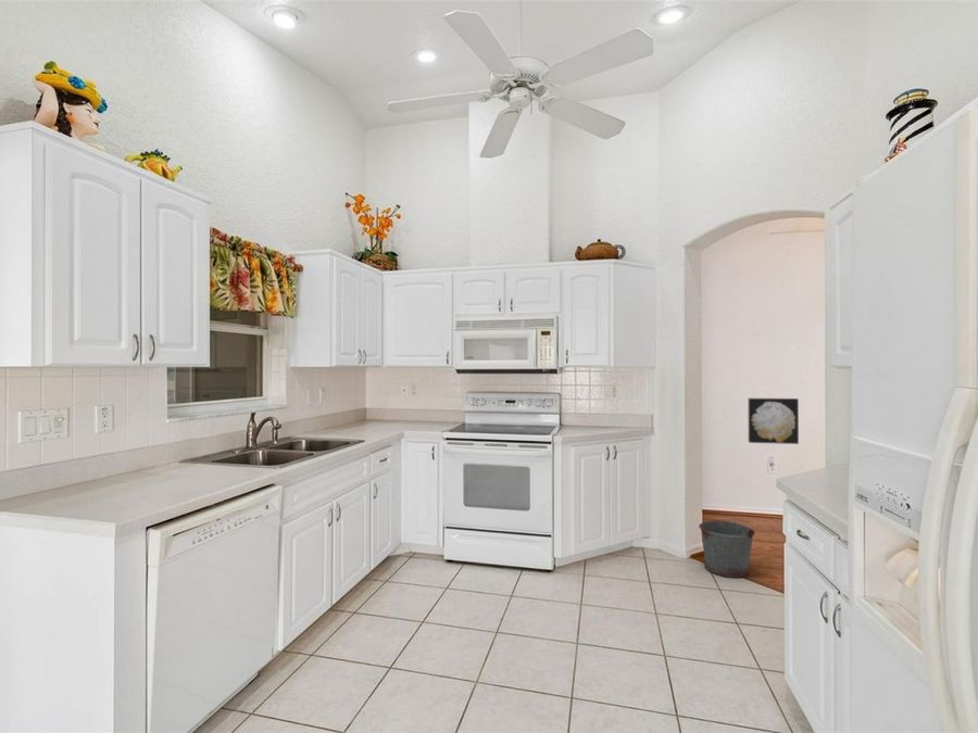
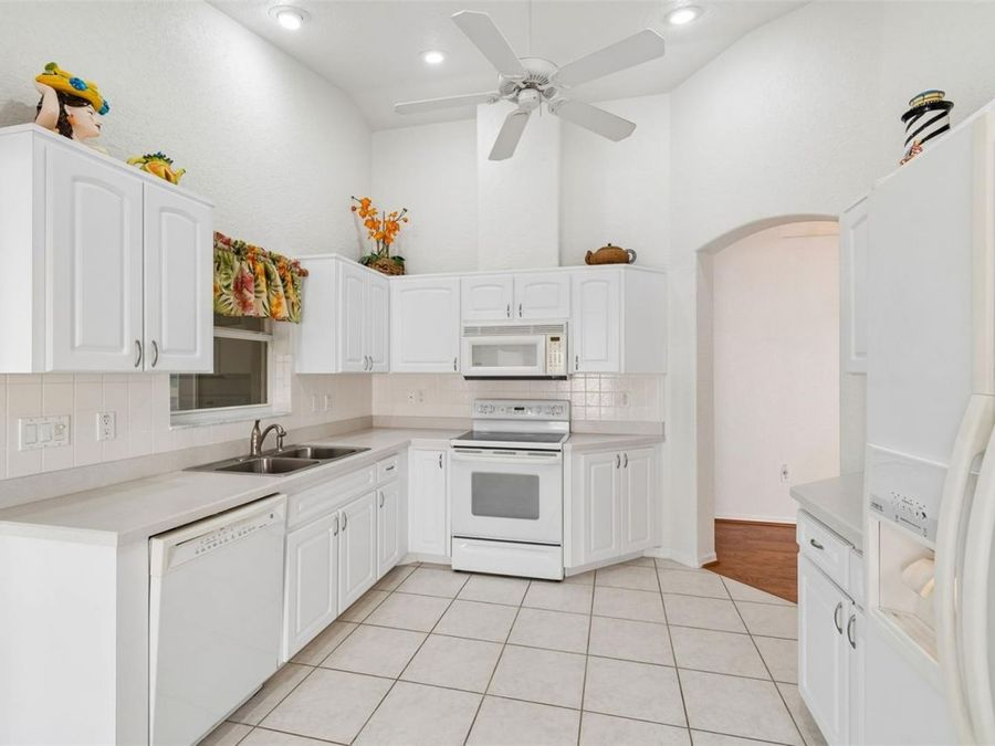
- wall art [748,397,800,445]
- bucket [698,520,756,579]
